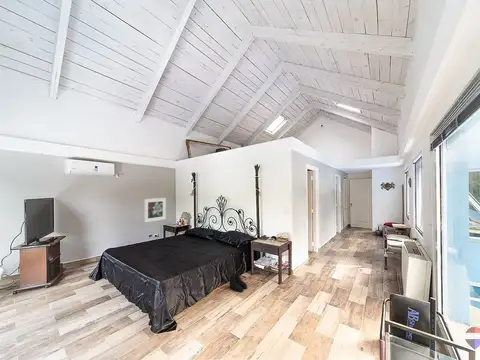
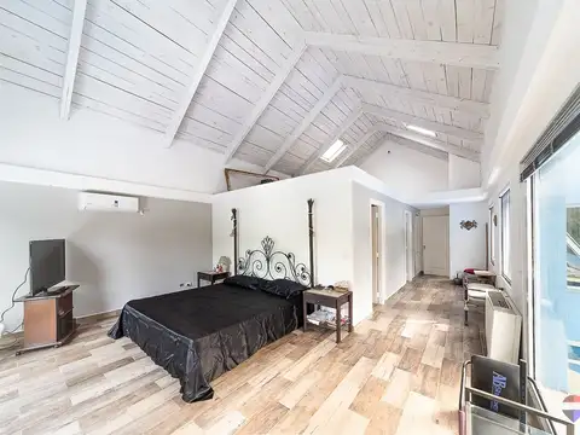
- boots [228,273,248,293]
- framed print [143,197,167,223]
